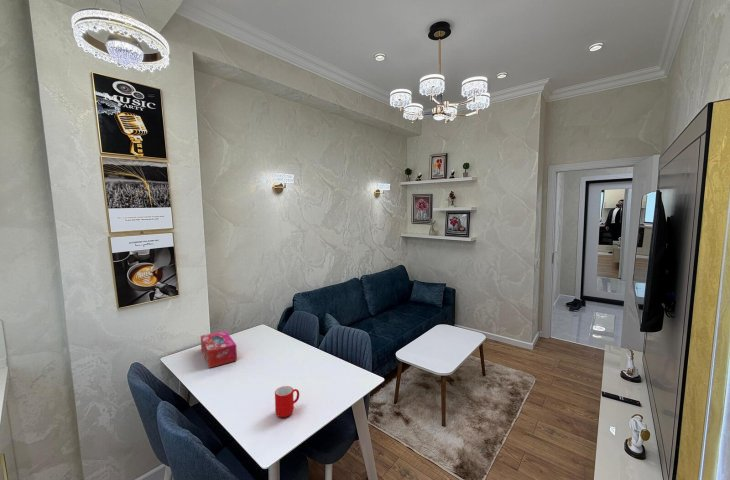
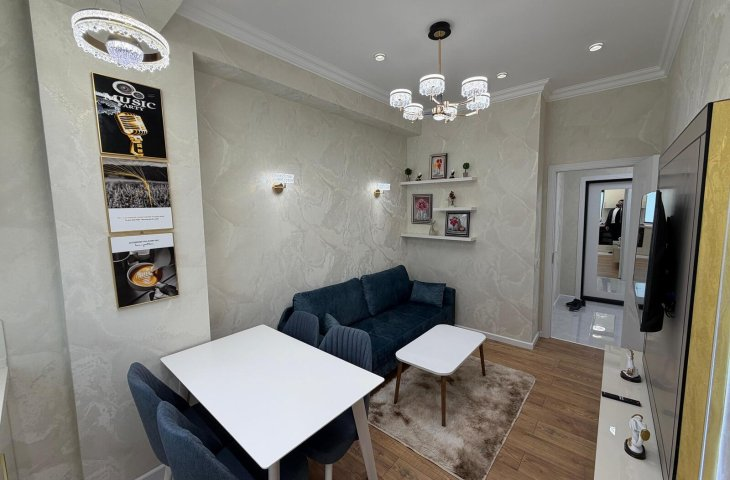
- cup [274,385,300,418]
- tissue box [200,330,238,369]
